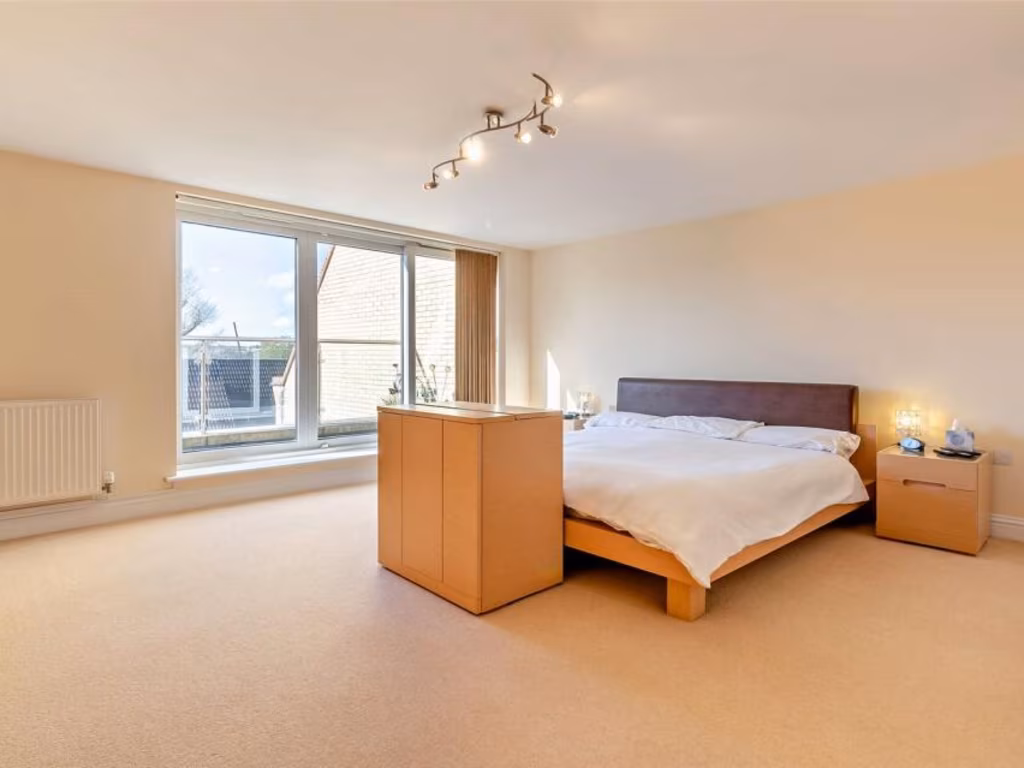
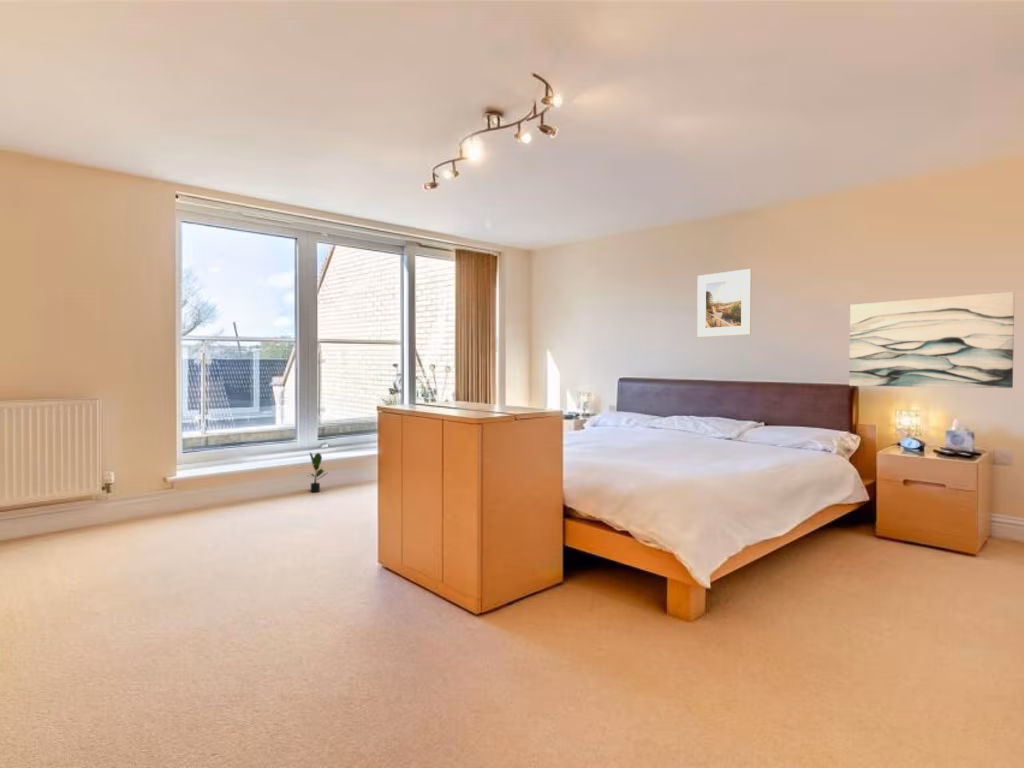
+ potted plant [305,451,328,493]
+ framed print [696,268,752,338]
+ wall art [848,291,1016,389]
